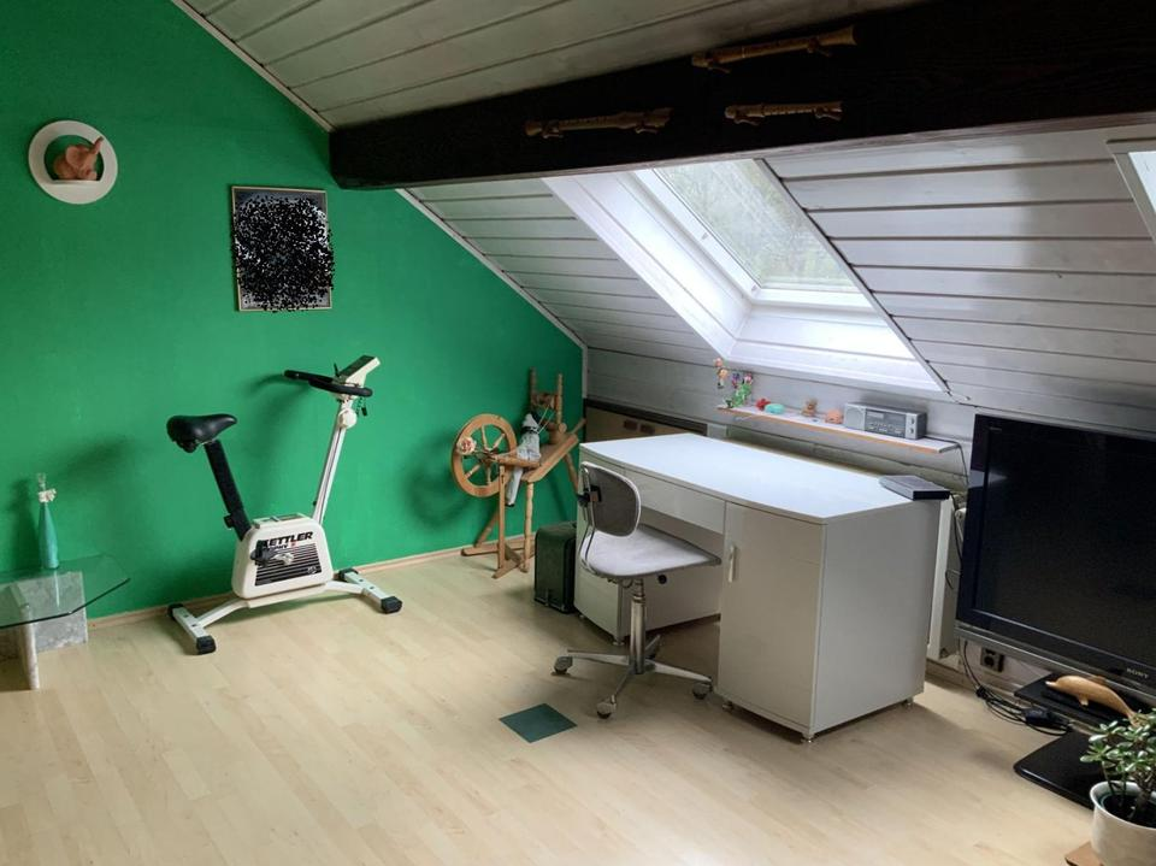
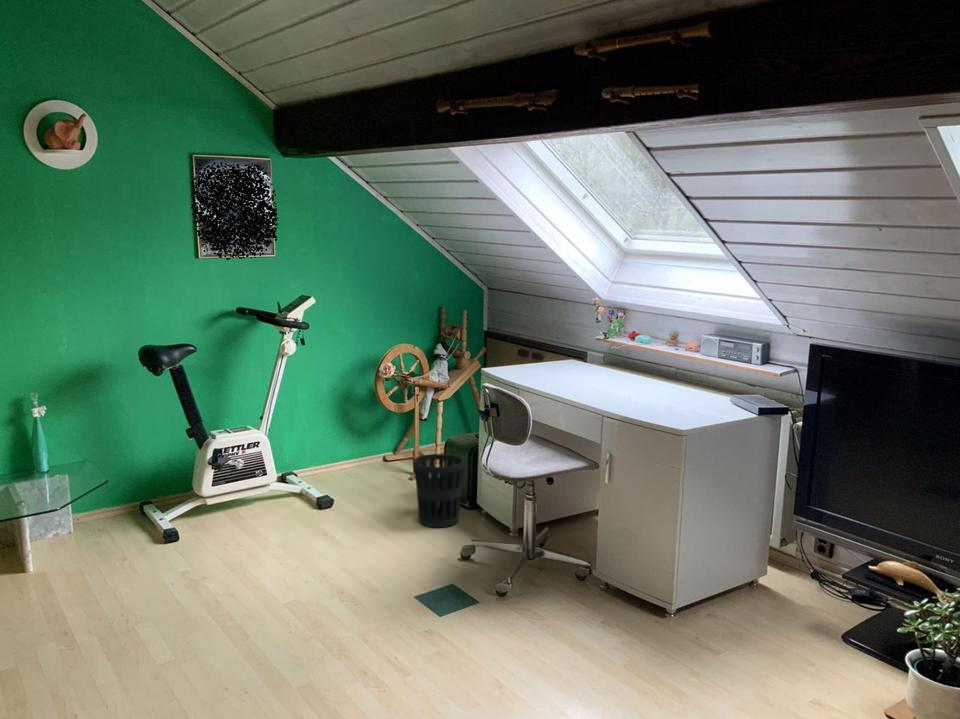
+ wastebasket [412,453,466,528]
